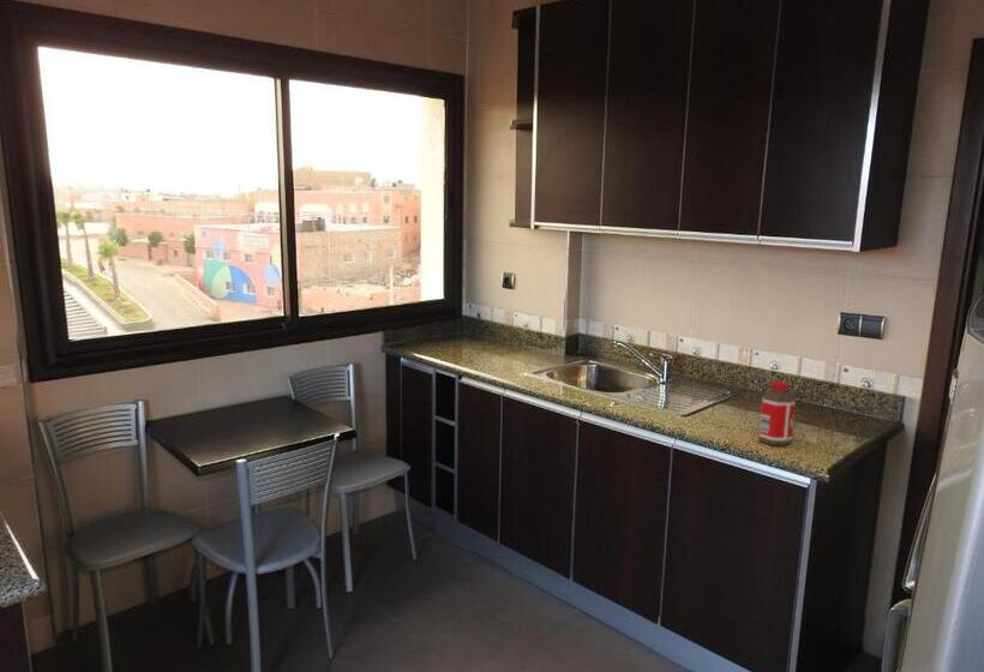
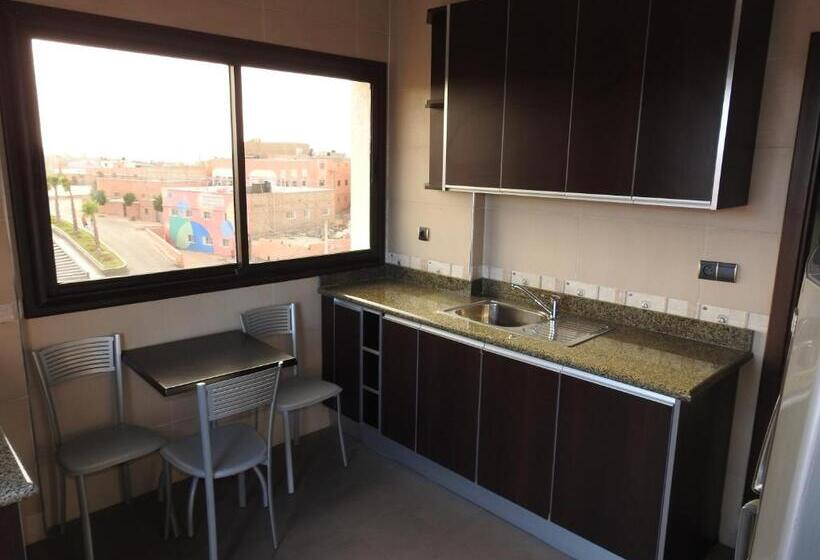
- bottle [758,380,797,446]
